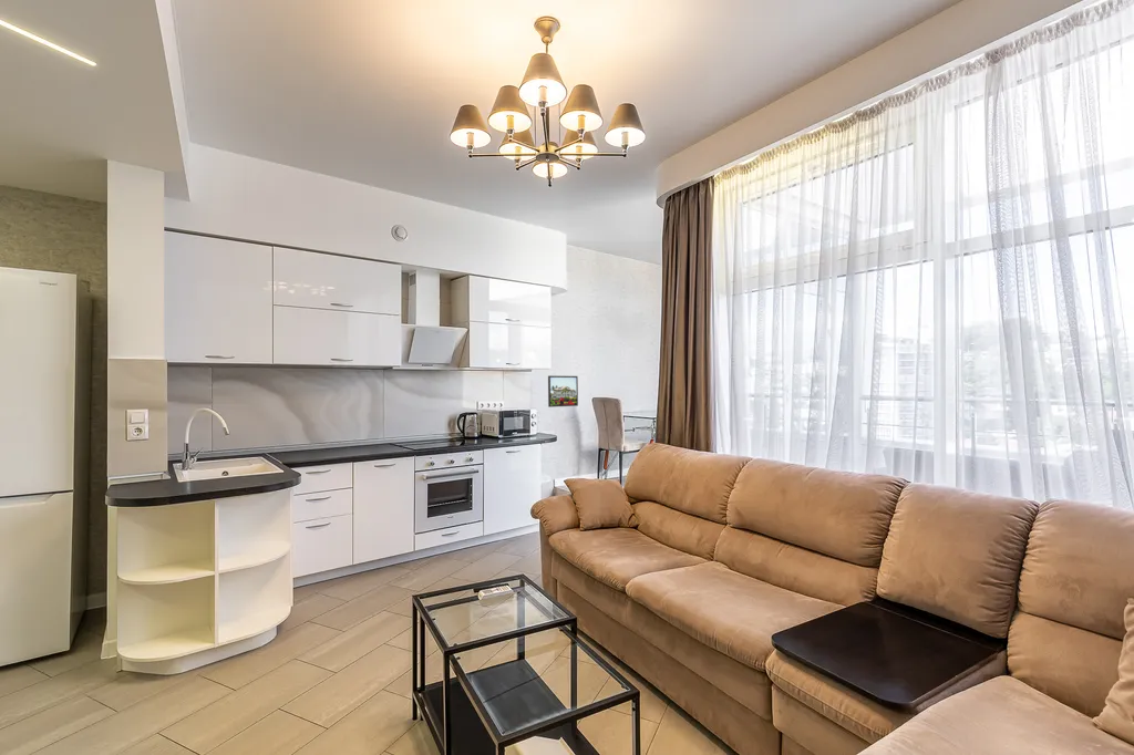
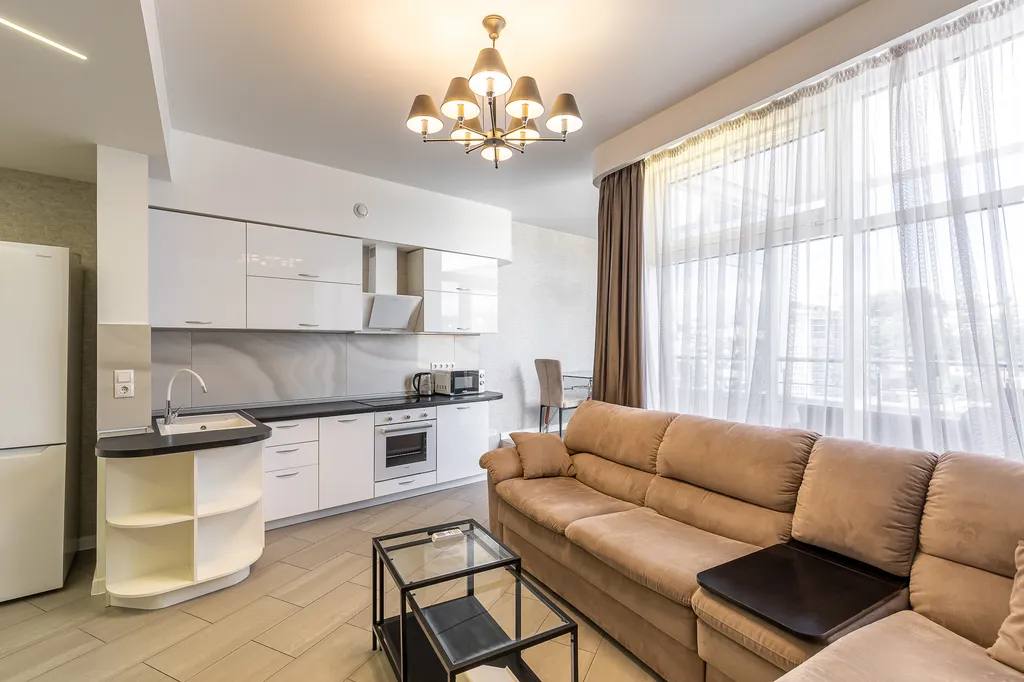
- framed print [547,374,579,408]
